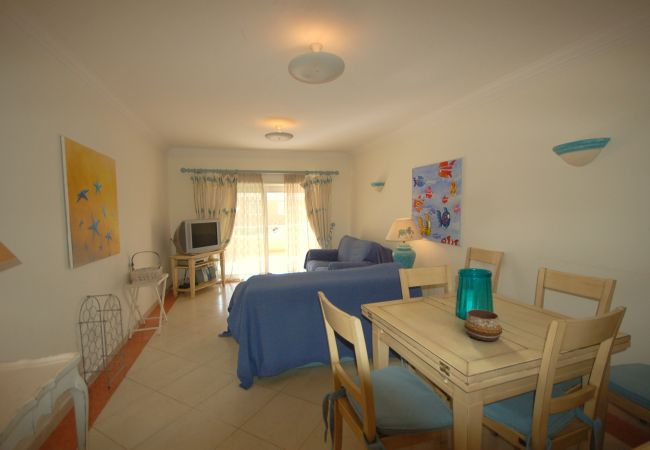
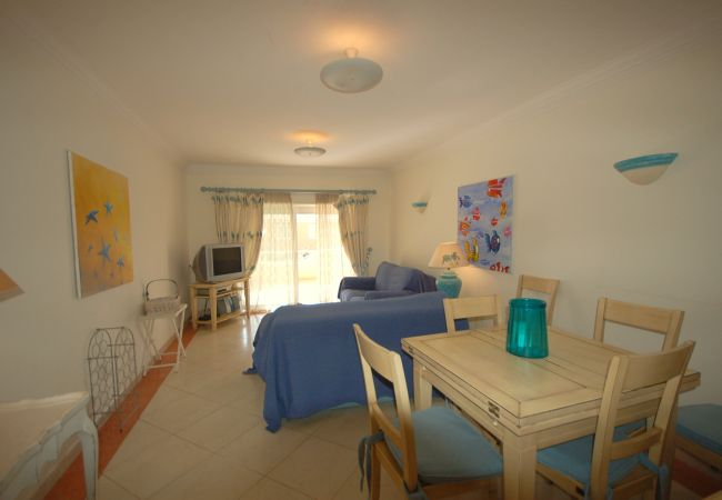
- decorative bowl [463,308,503,342]
